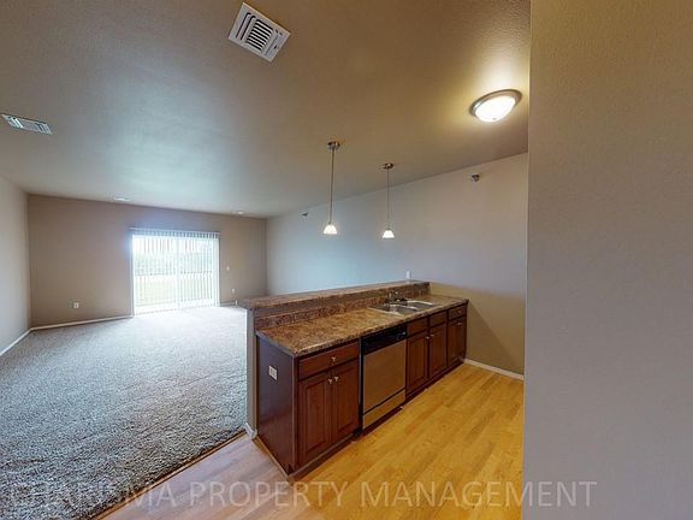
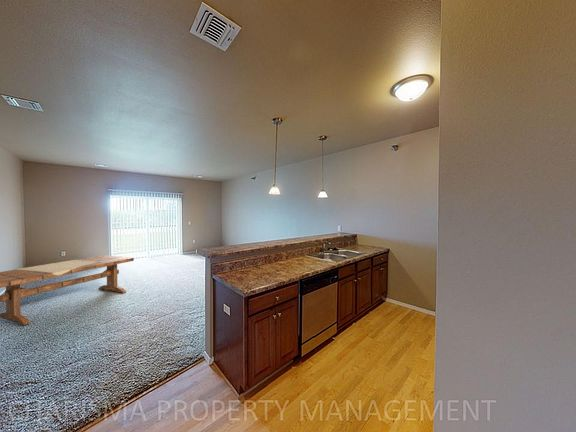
+ dining table [0,254,135,326]
